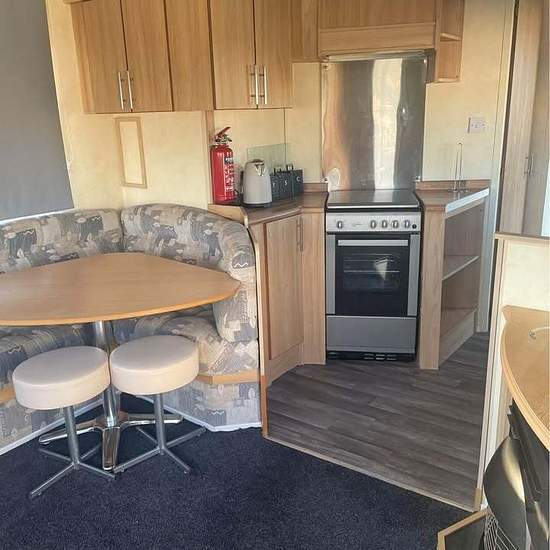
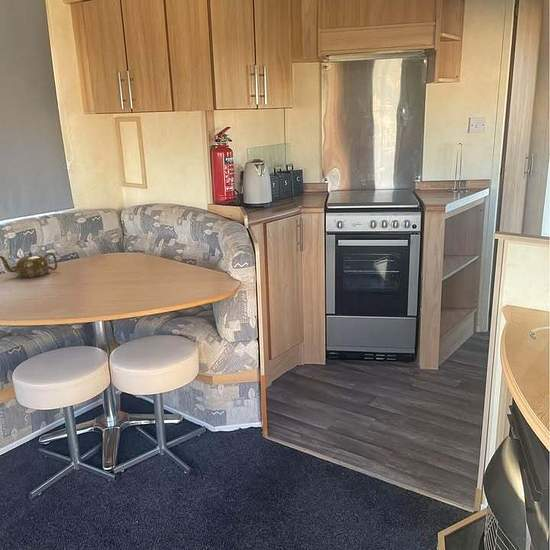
+ teapot [0,251,58,279]
